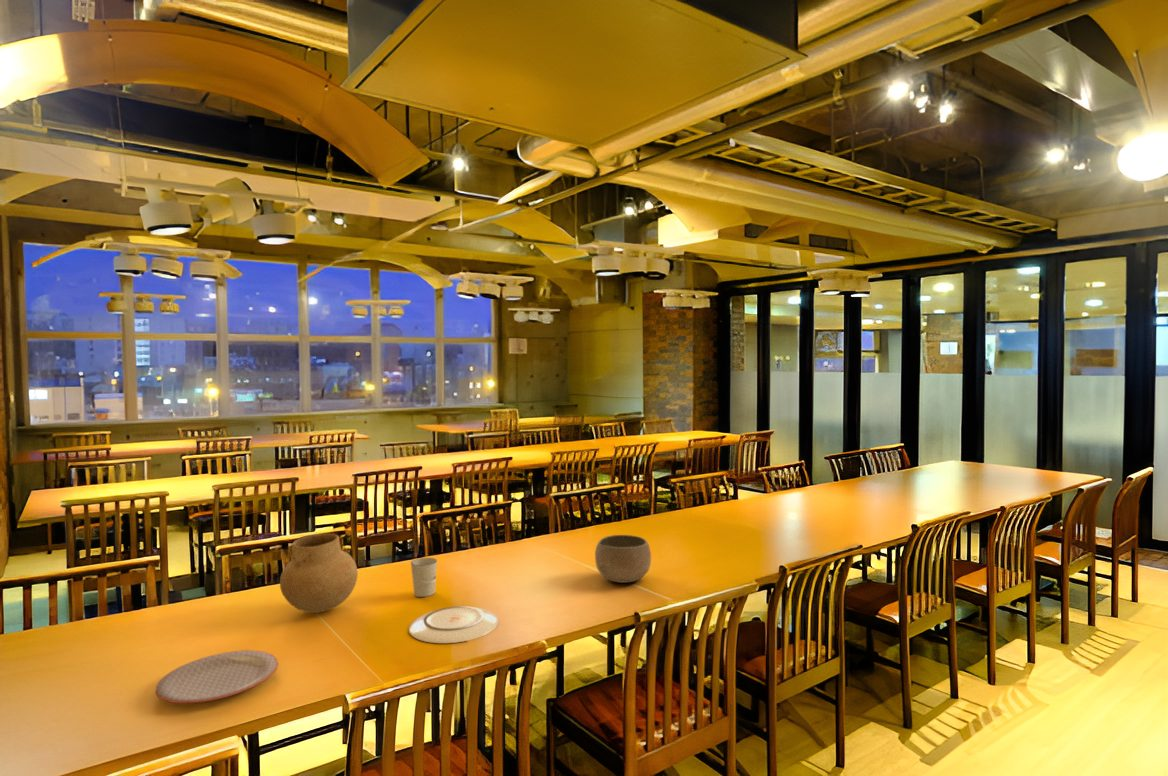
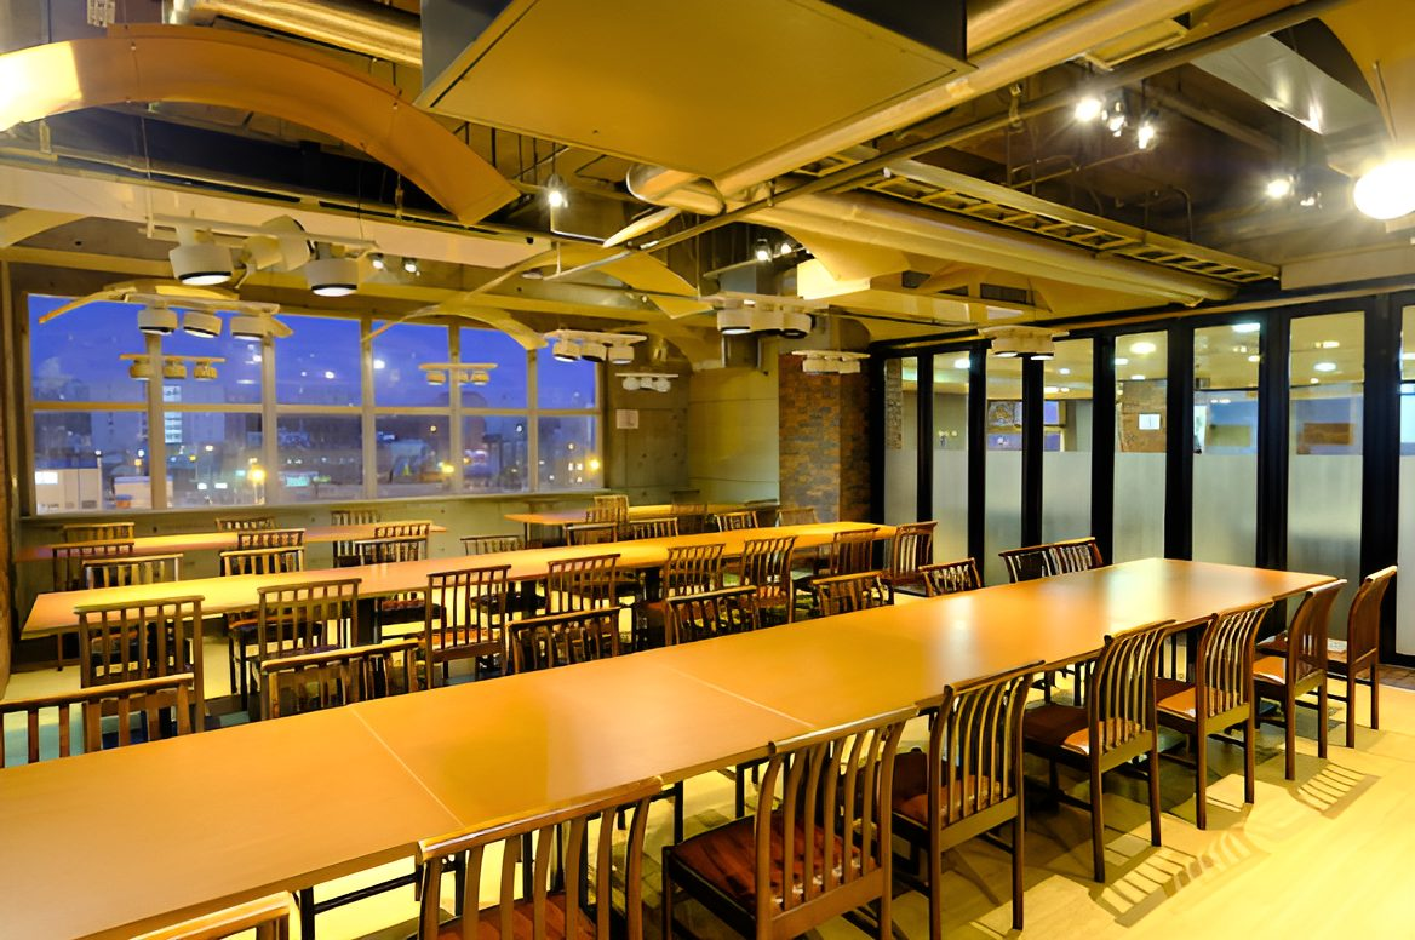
- plate [408,605,500,644]
- plate [154,649,279,704]
- cup [410,557,438,598]
- ceramic pot [279,532,359,614]
- bowl [594,534,652,584]
